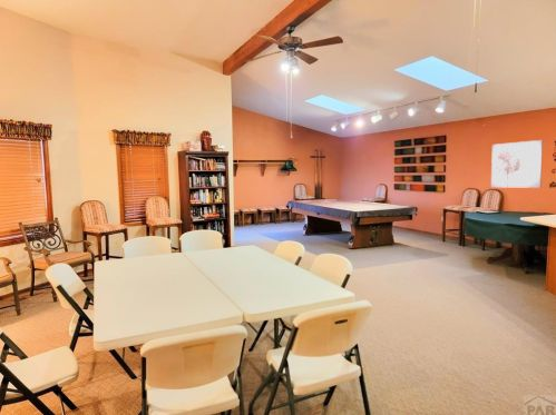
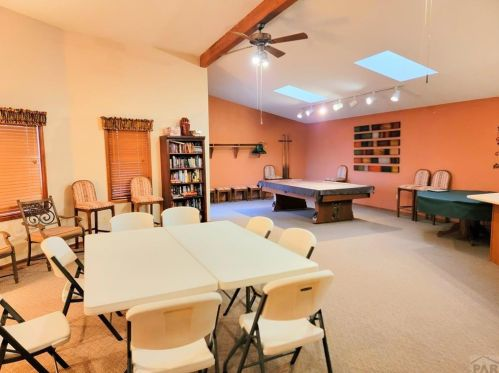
- wall art [490,139,544,189]
